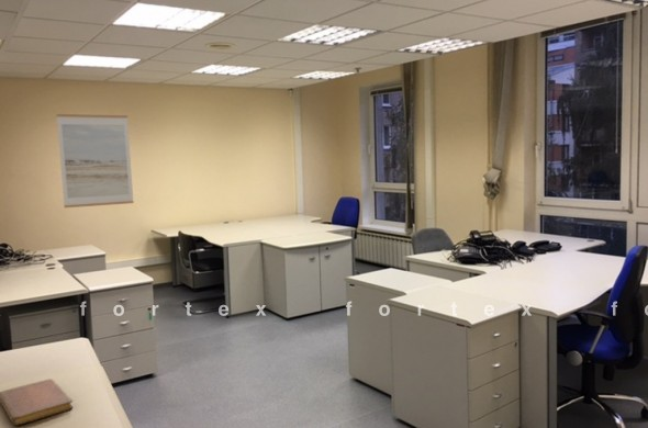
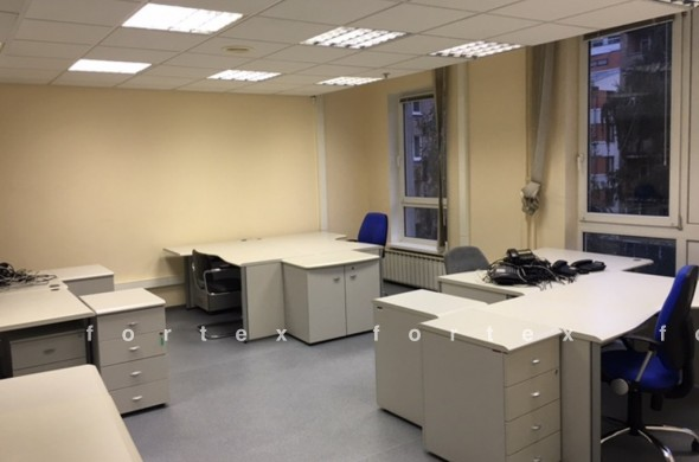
- notebook [0,378,74,427]
- wall art [56,113,135,209]
